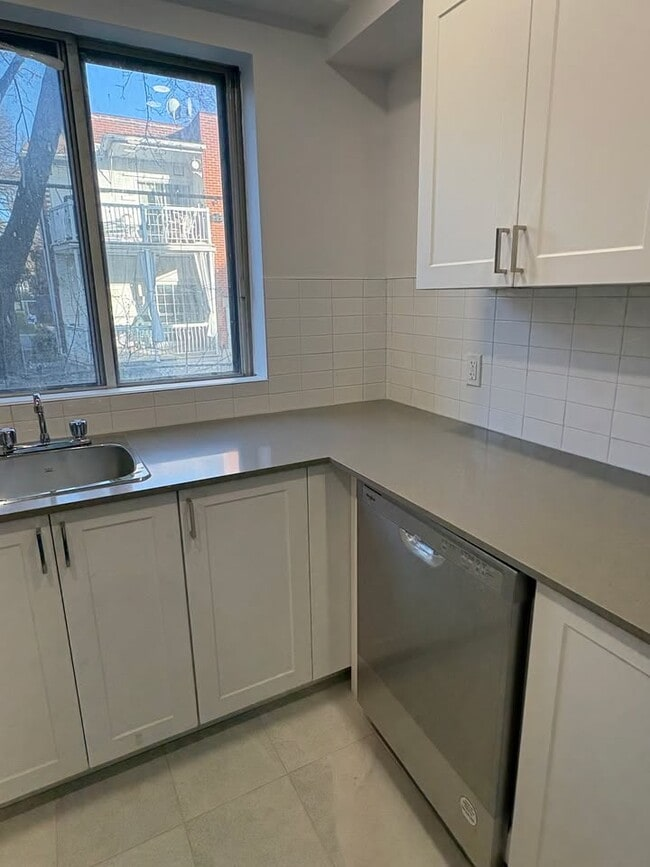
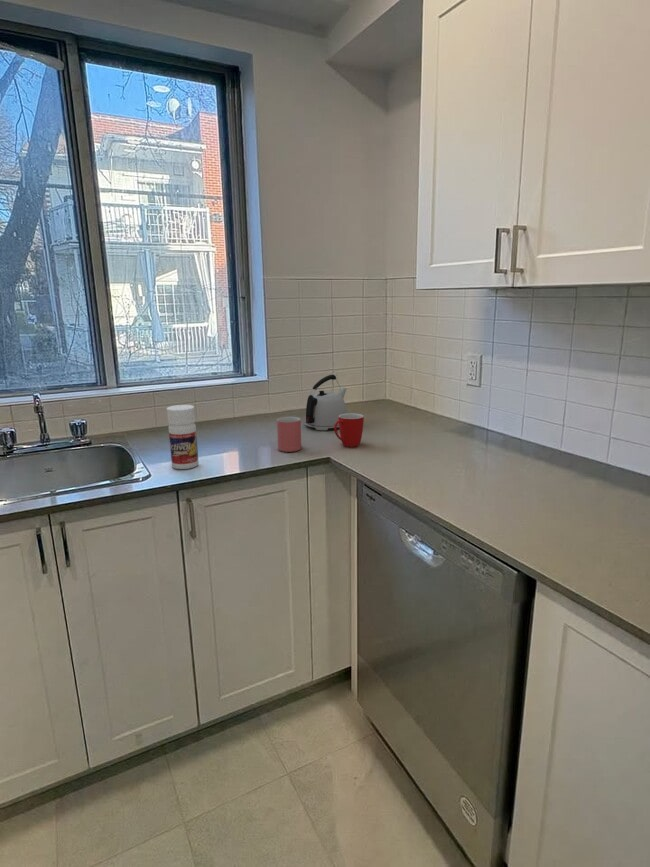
+ mug [333,412,365,448]
+ pill bottle [166,404,200,470]
+ mug [276,416,302,453]
+ kettle [304,374,348,431]
